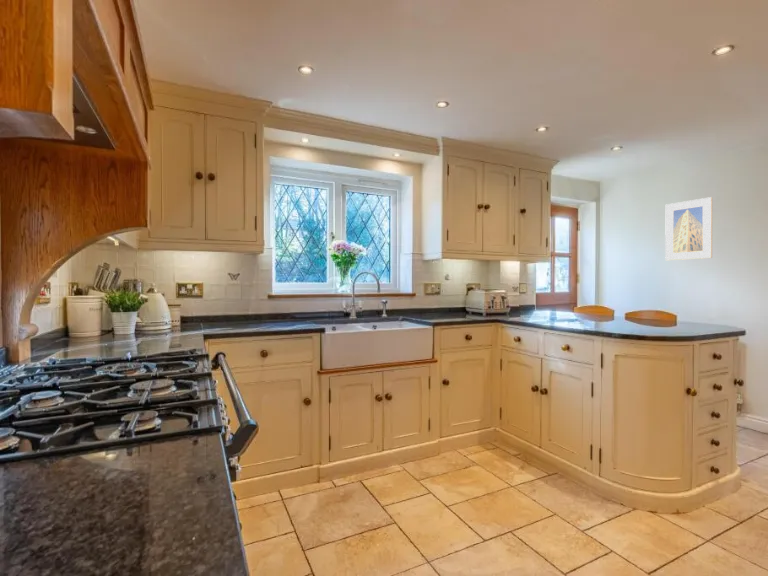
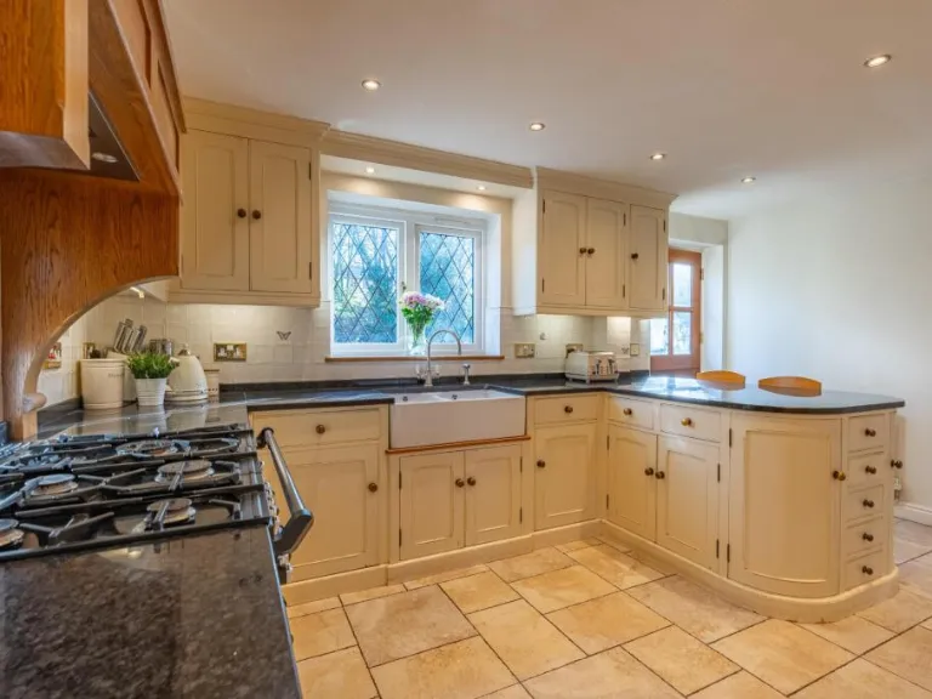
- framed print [664,196,713,261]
